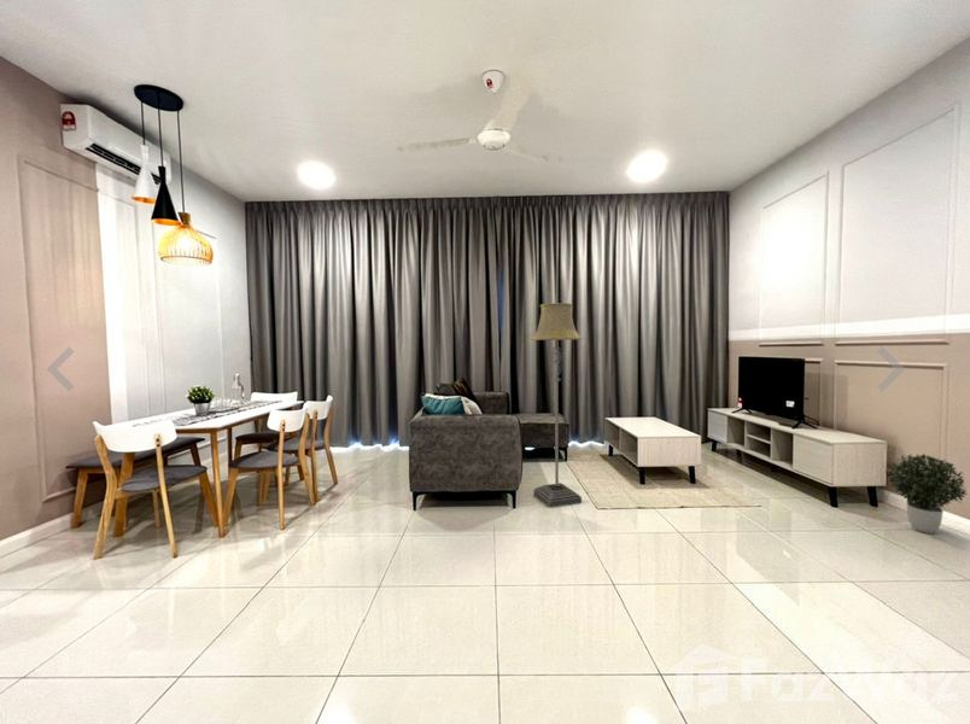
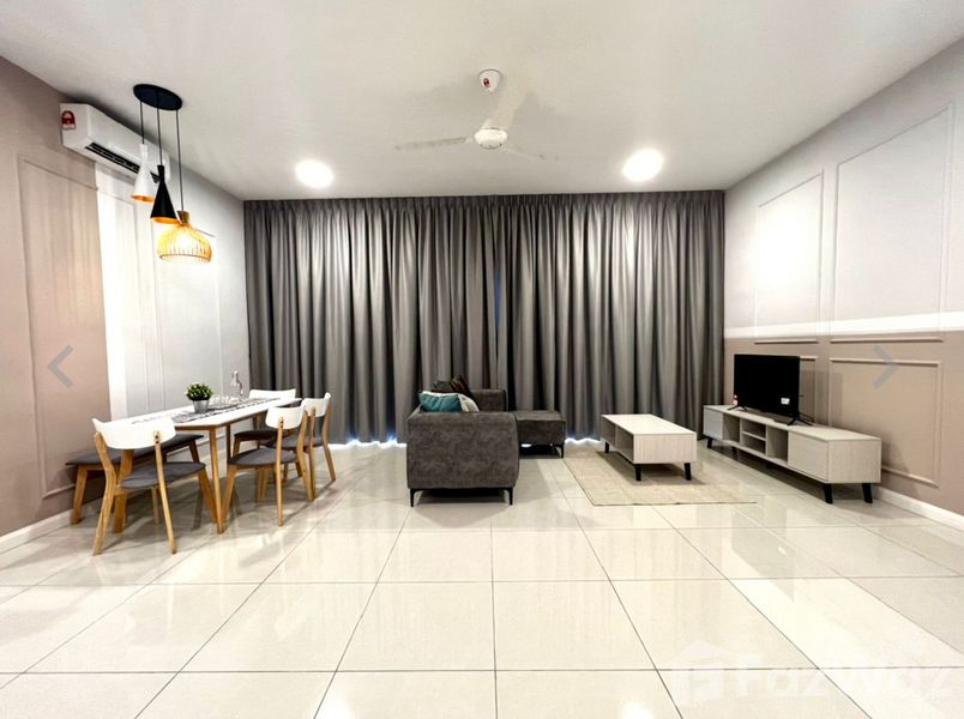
- floor lamp [530,302,583,508]
- potted plant [884,453,968,535]
